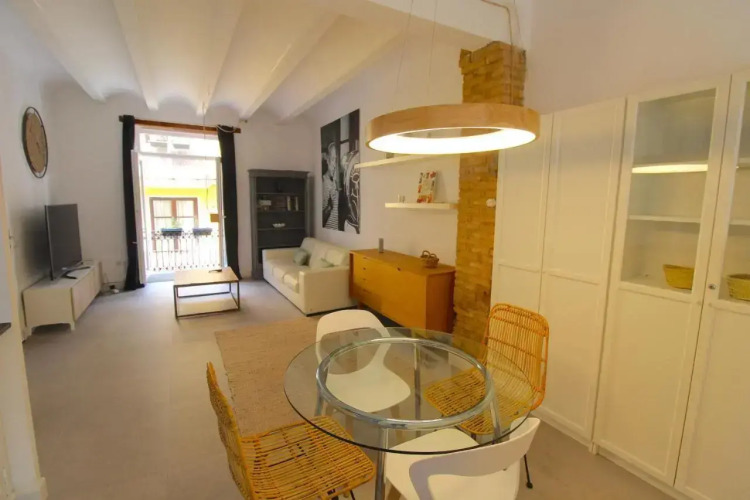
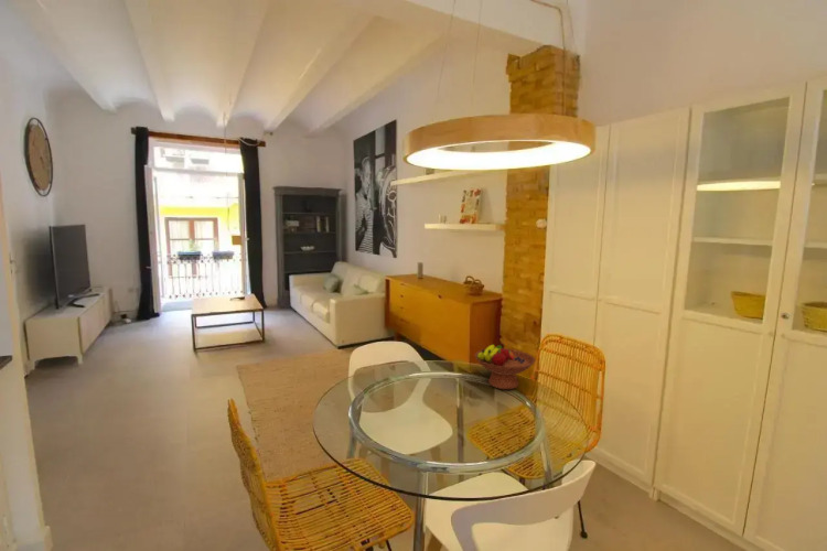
+ fruit bowl [473,344,537,390]
